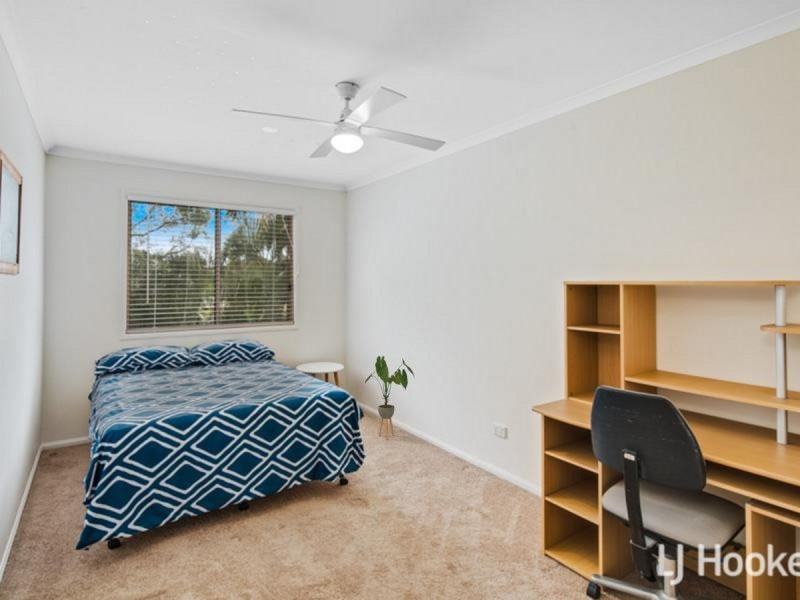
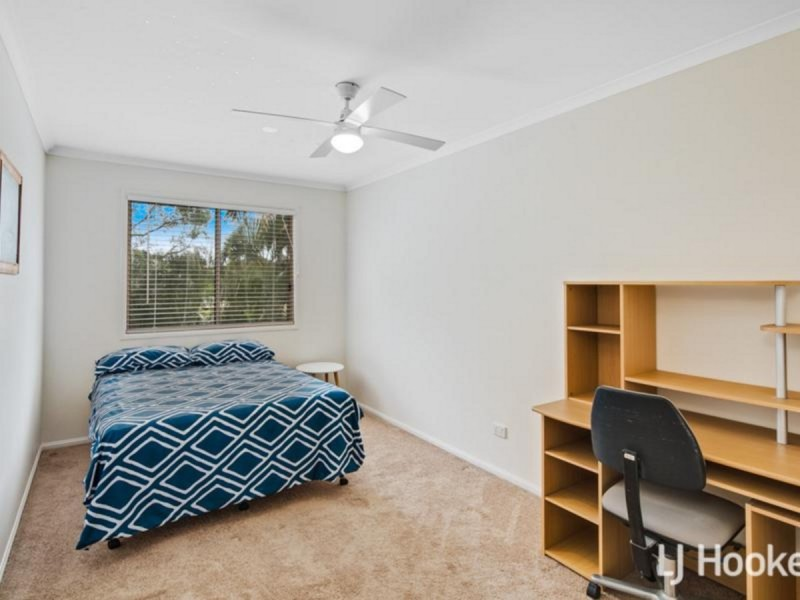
- house plant [364,355,416,440]
